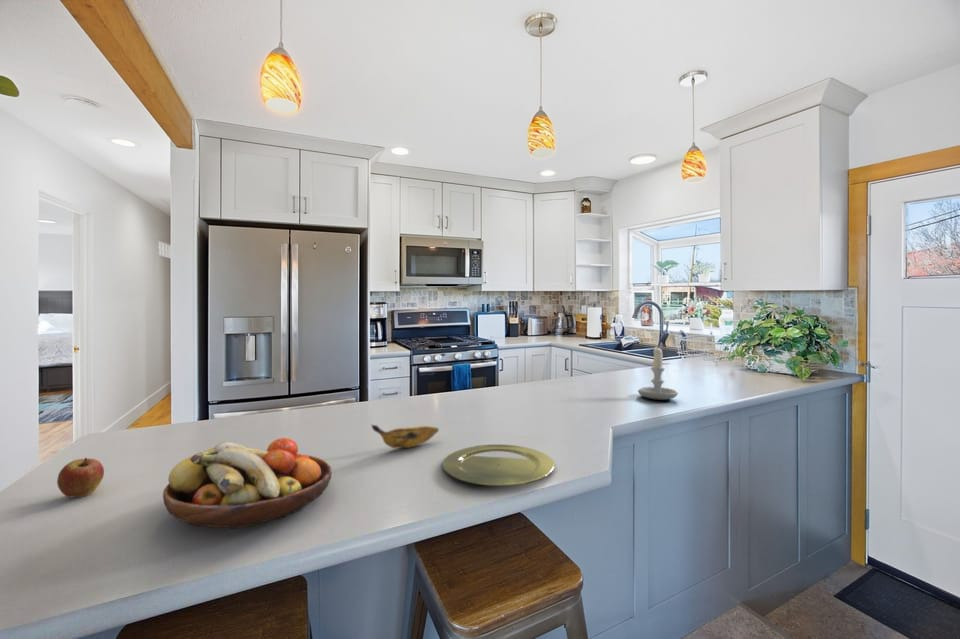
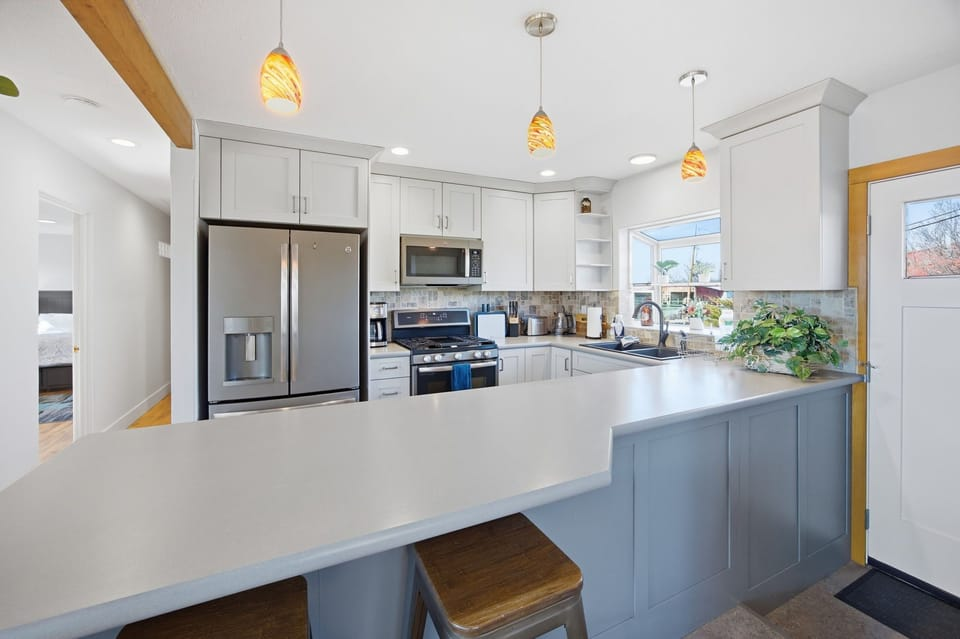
- candle [637,346,679,401]
- plate [442,444,556,487]
- fruit bowl [162,437,333,530]
- fruit [56,457,105,498]
- banana [370,424,440,449]
